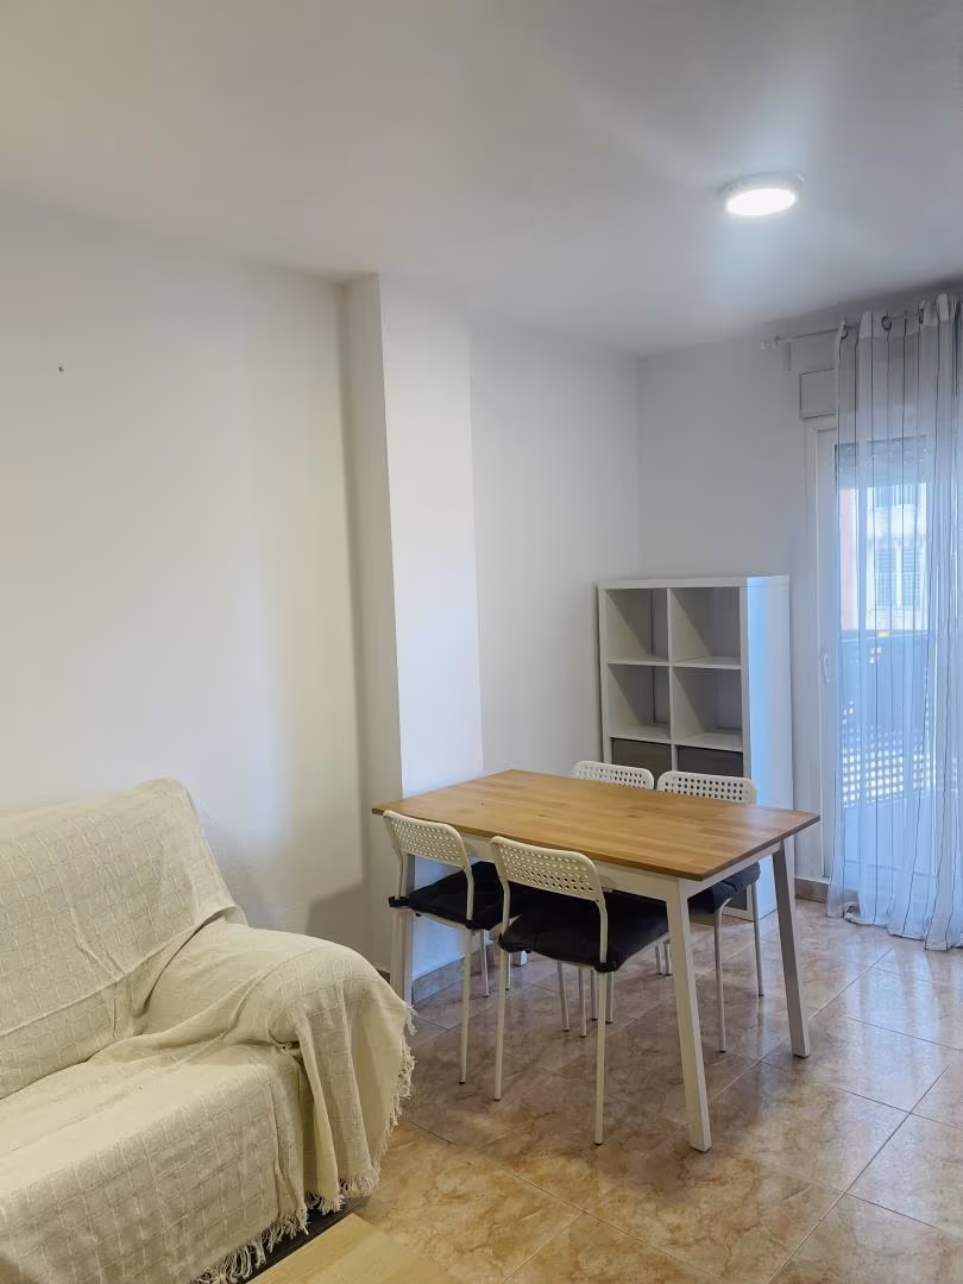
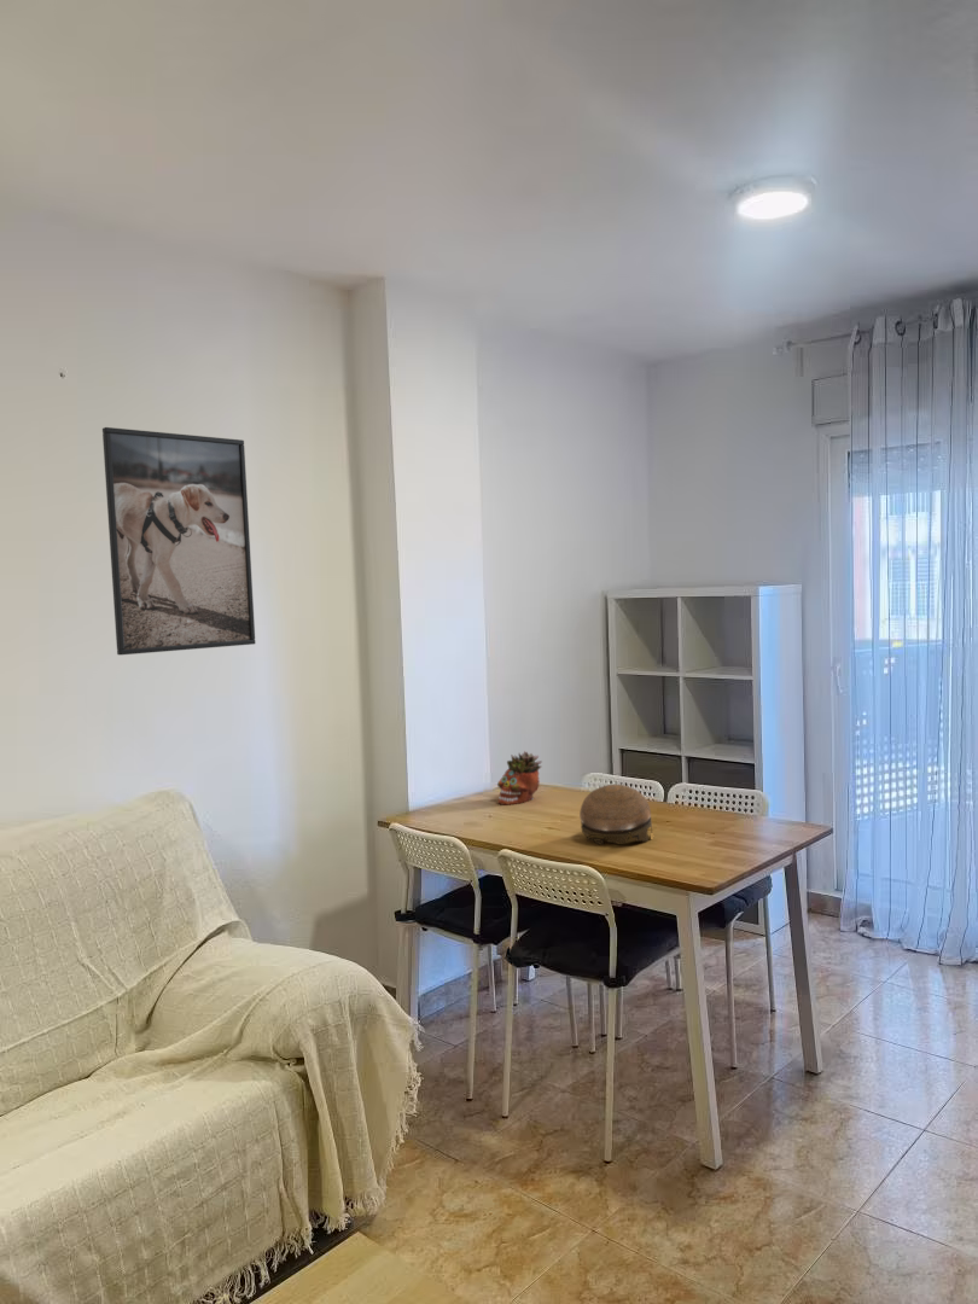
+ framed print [101,426,256,656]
+ decorative bowl [578,784,653,846]
+ succulent planter [496,750,543,807]
